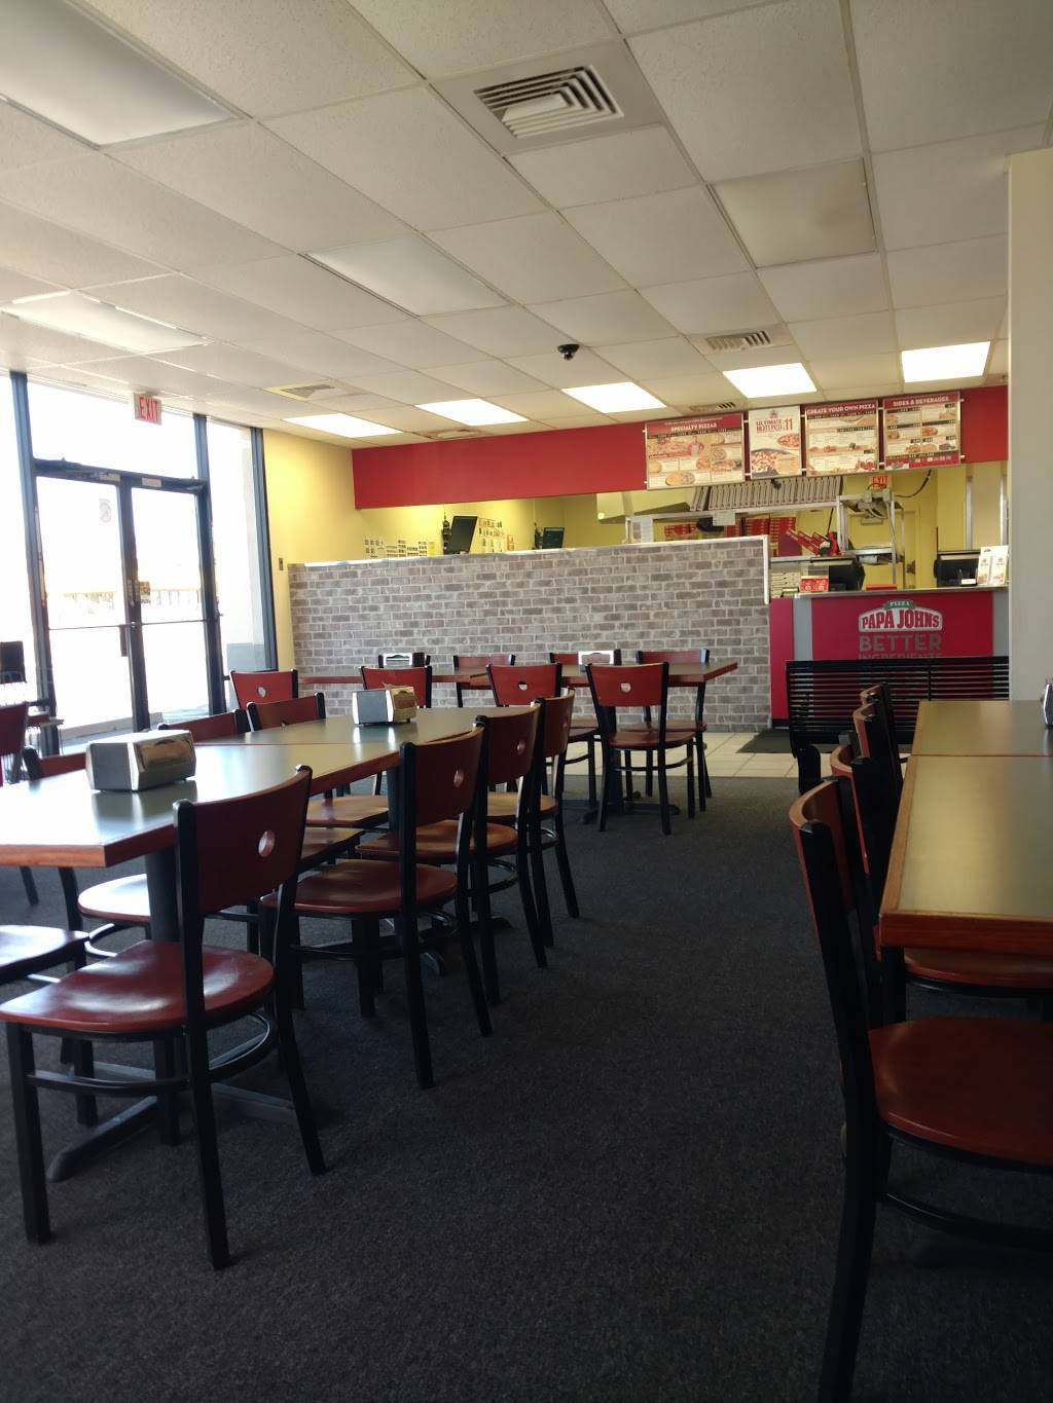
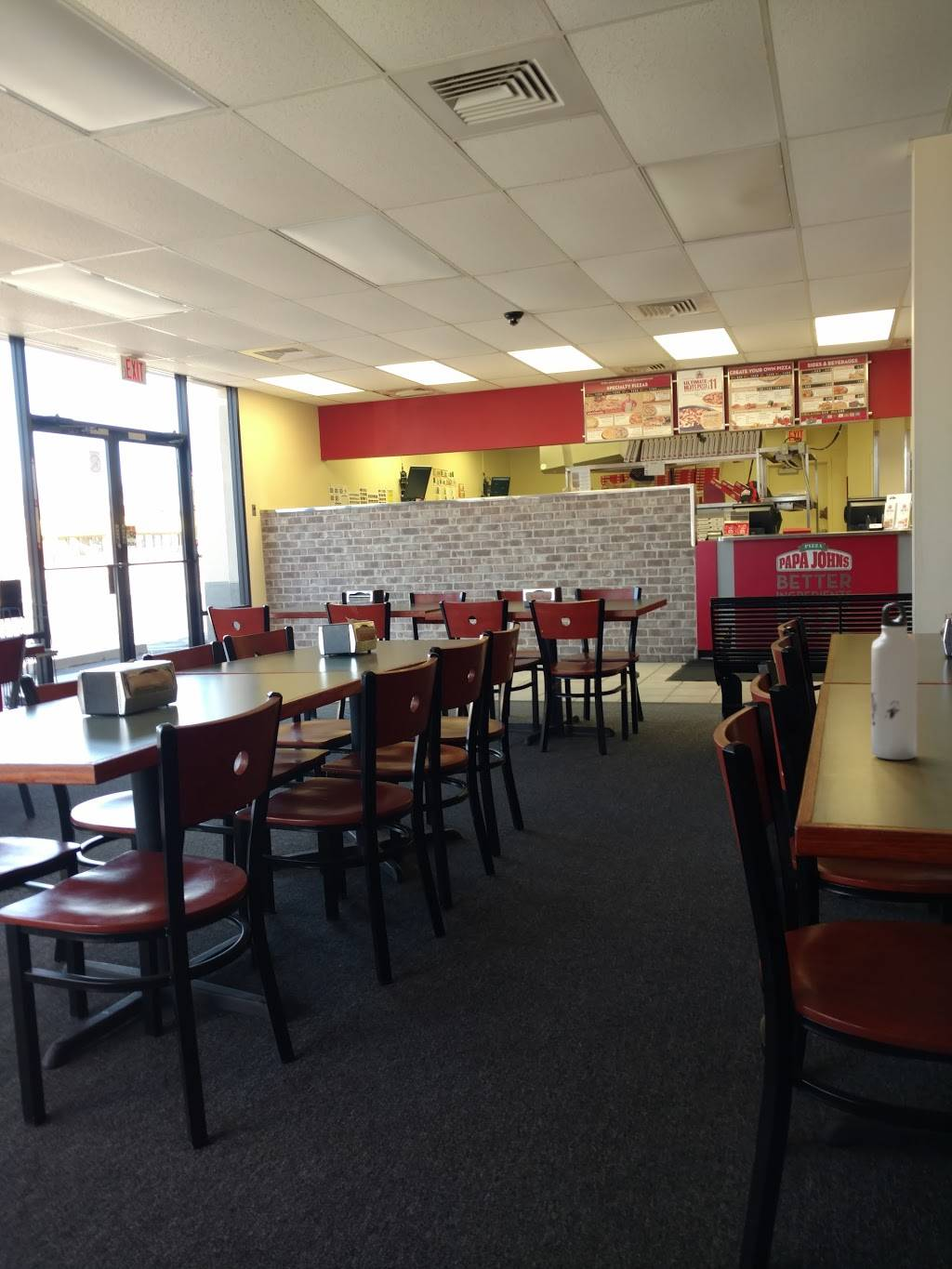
+ water bottle [870,602,919,760]
